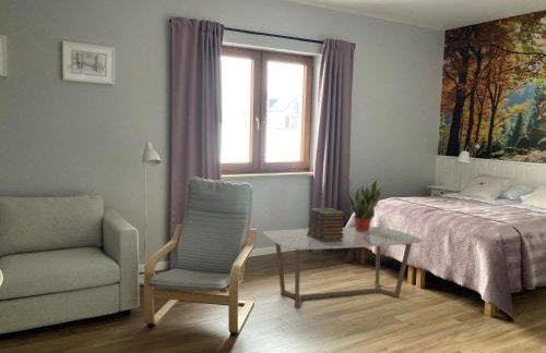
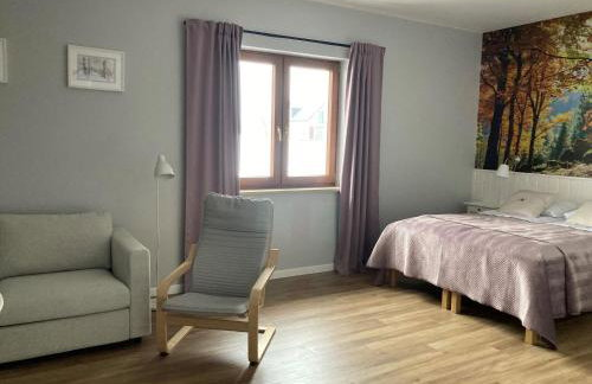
- potted plant [344,179,382,232]
- coffee table [262,226,424,308]
- book stack [307,207,346,242]
